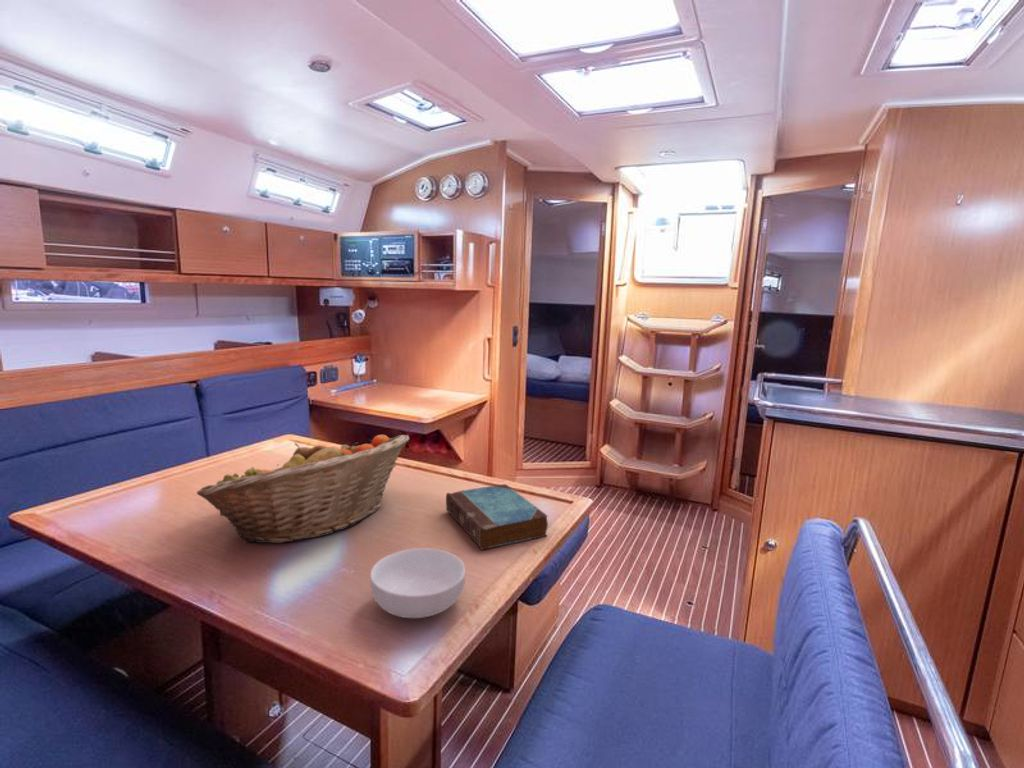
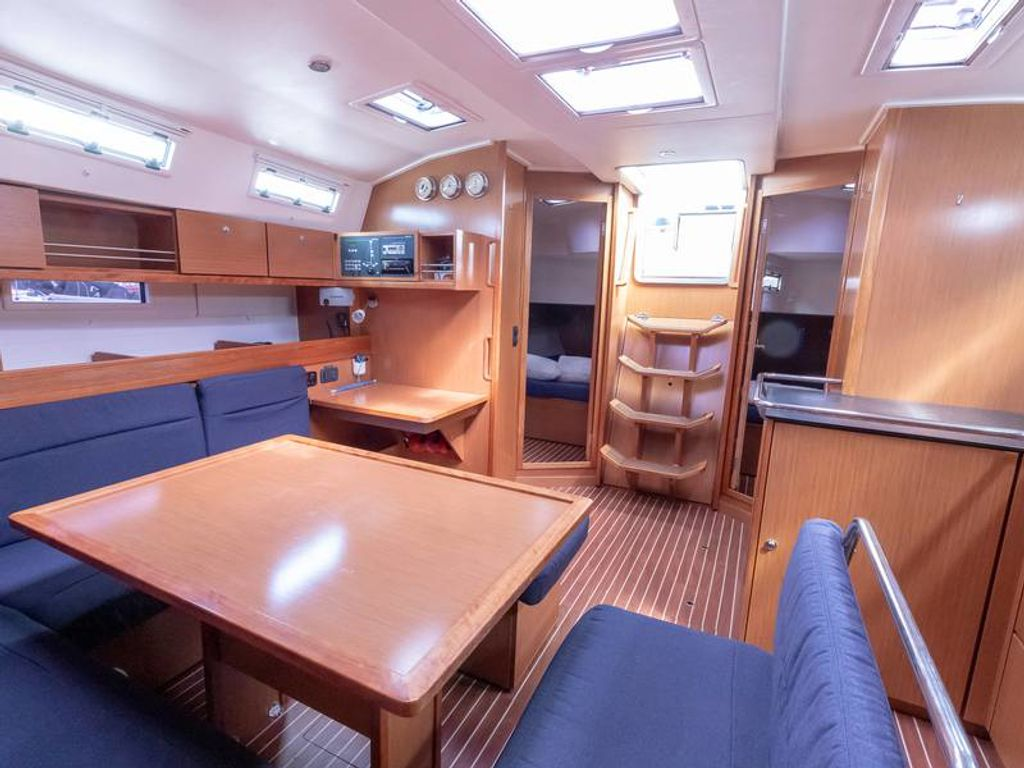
- fruit basket [196,434,410,544]
- cereal bowl [369,547,467,619]
- book [445,483,549,551]
